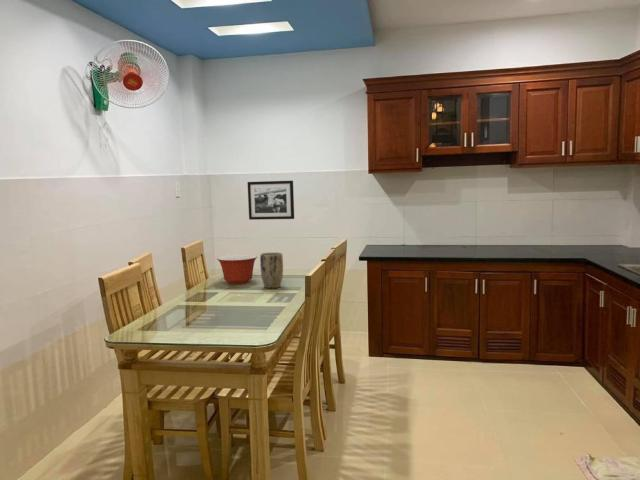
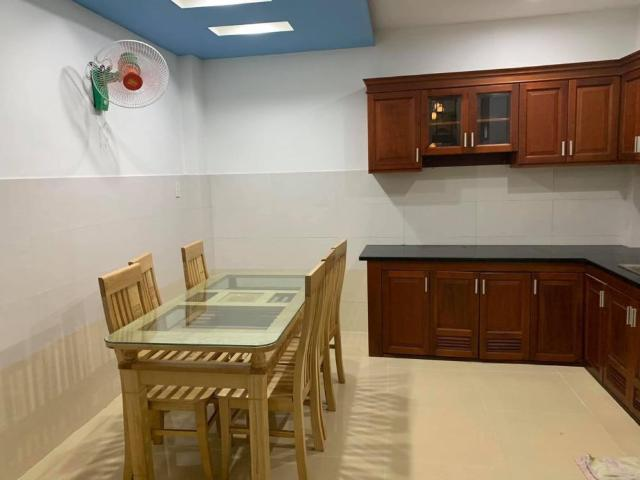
- mixing bowl [216,254,258,285]
- picture frame [247,180,295,221]
- plant pot [259,251,284,289]
